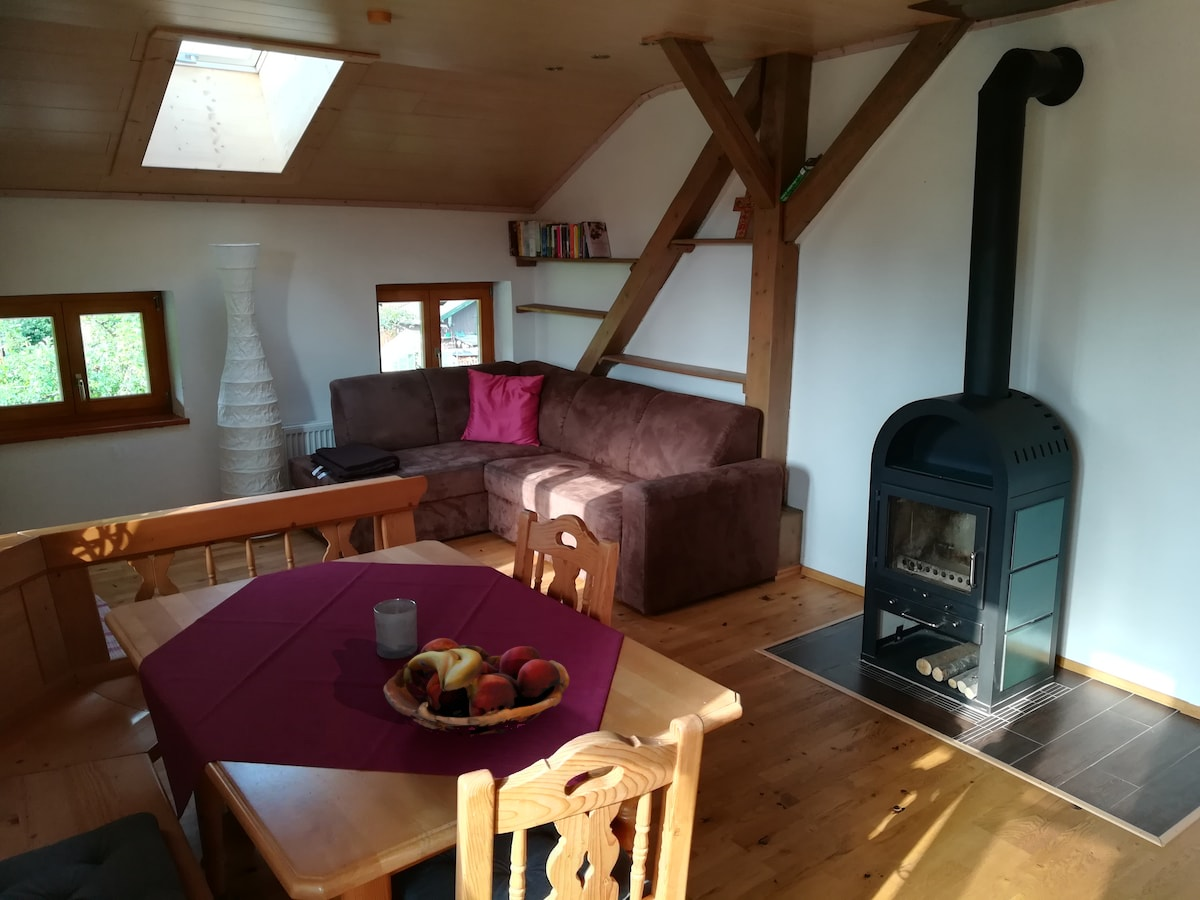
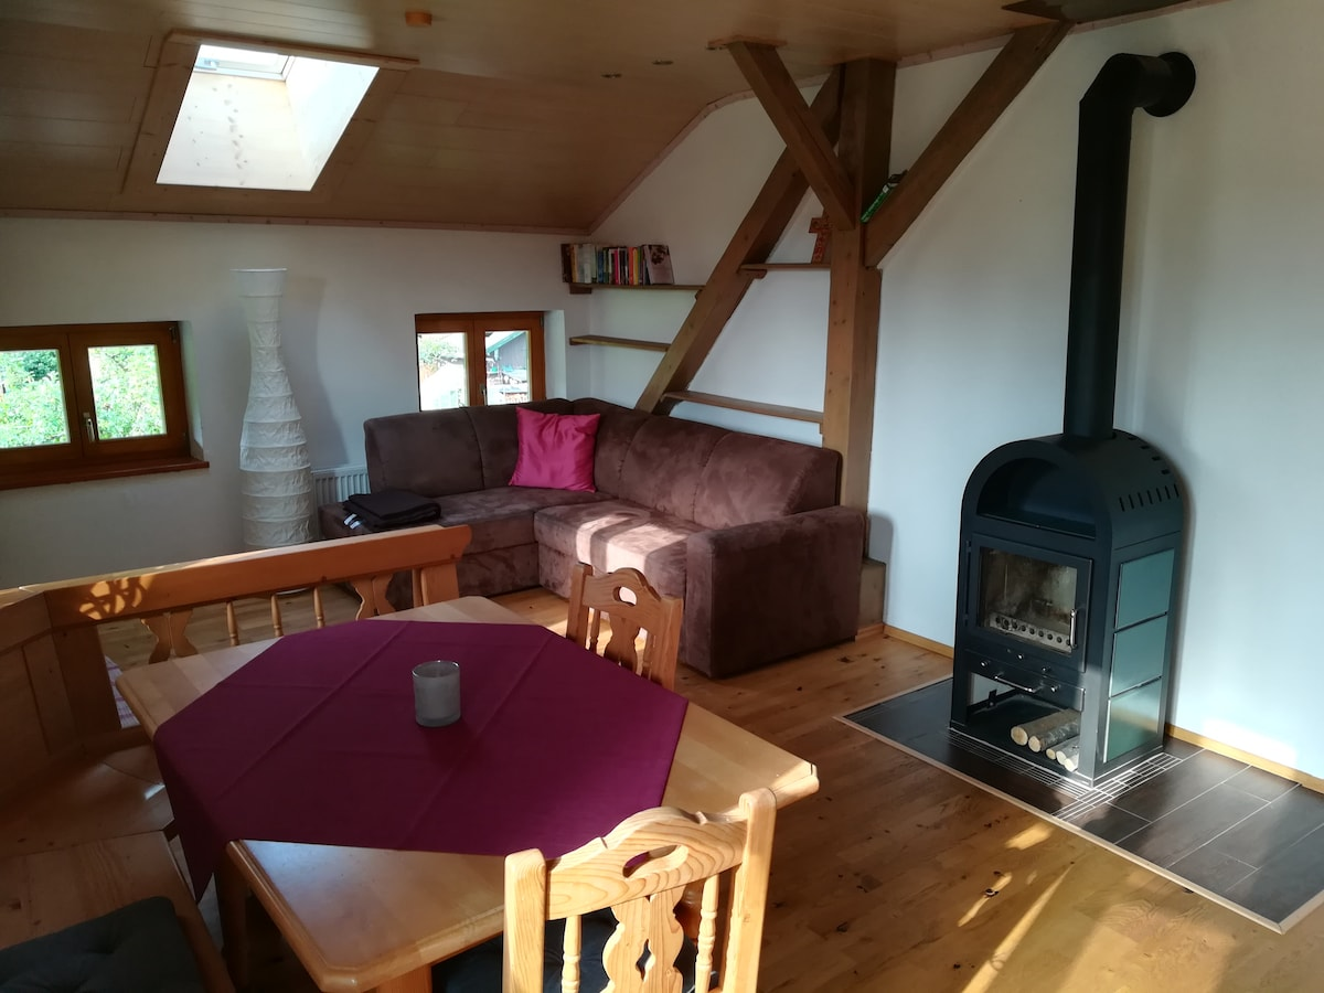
- fruit basket [382,637,571,737]
